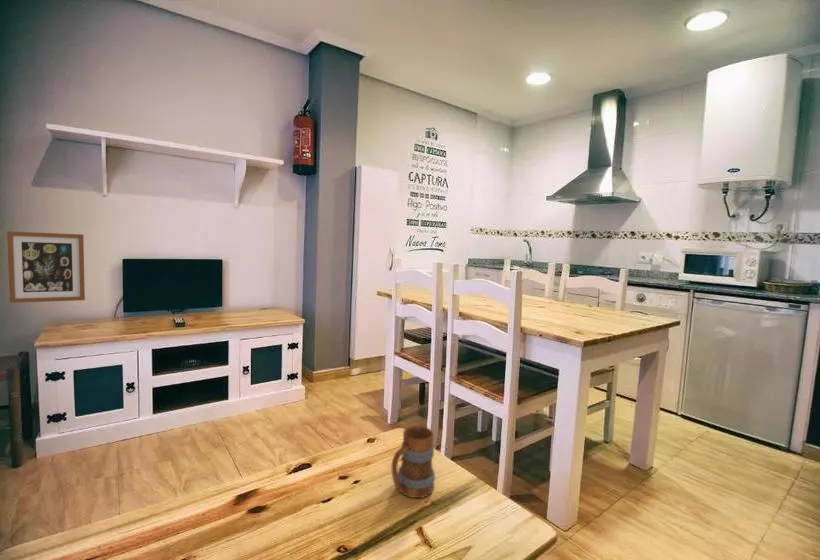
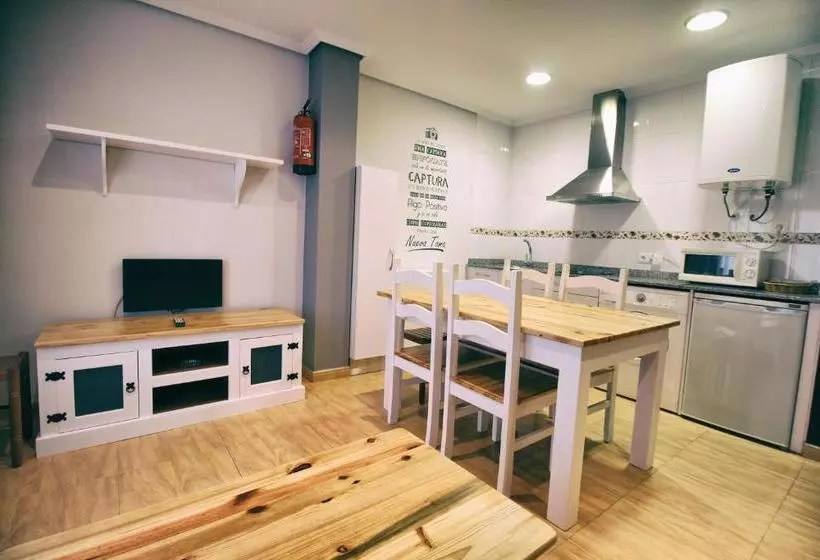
- wall art [6,230,86,304]
- mug [391,425,436,499]
